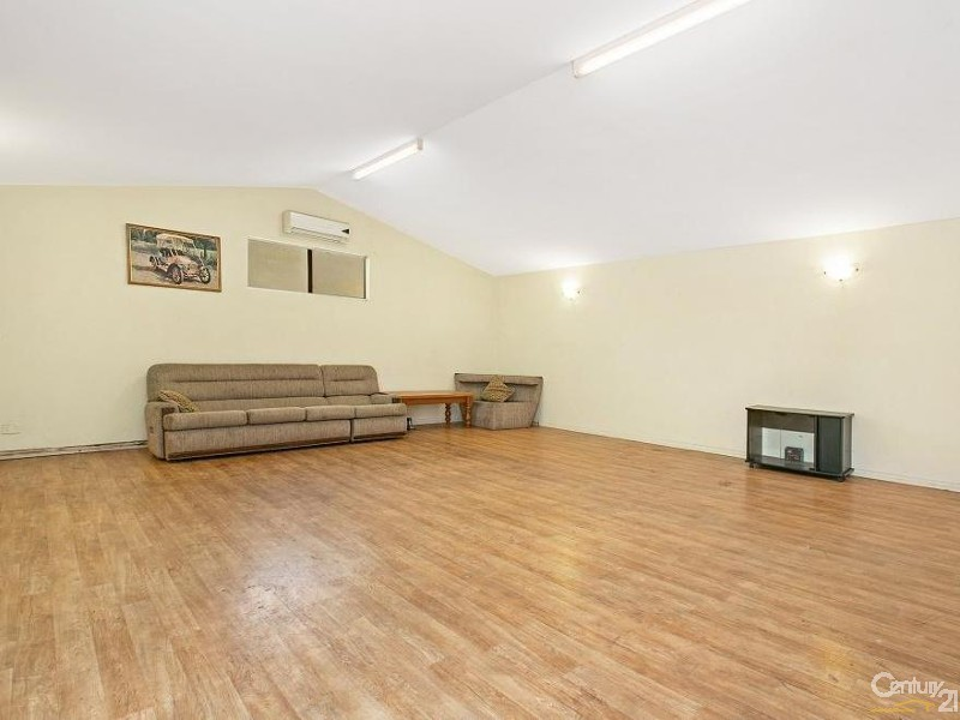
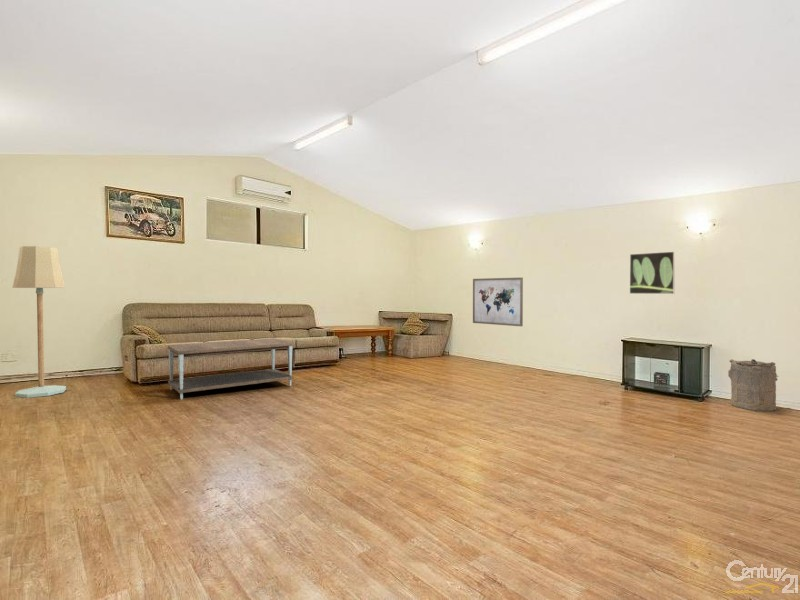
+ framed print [629,251,676,295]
+ floor lamp [12,245,67,399]
+ laundry hamper [727,358,779,412]
+ wall art [472,276,524,327]
+ coffee table [167,337,295,400]
